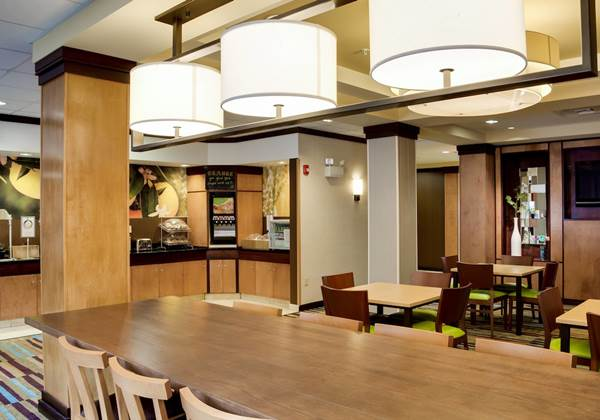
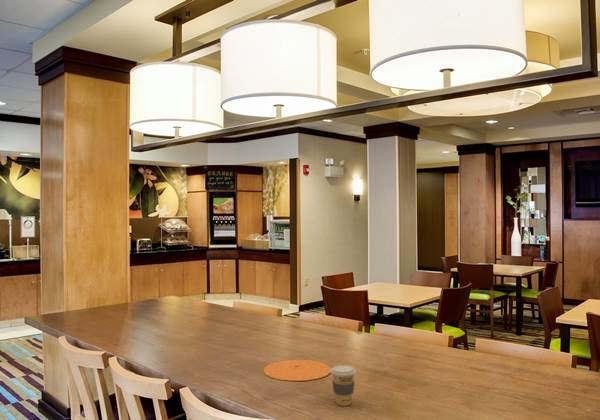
+ plate [262,359,332,382]
+ coffee cup [330,364,357,407]
